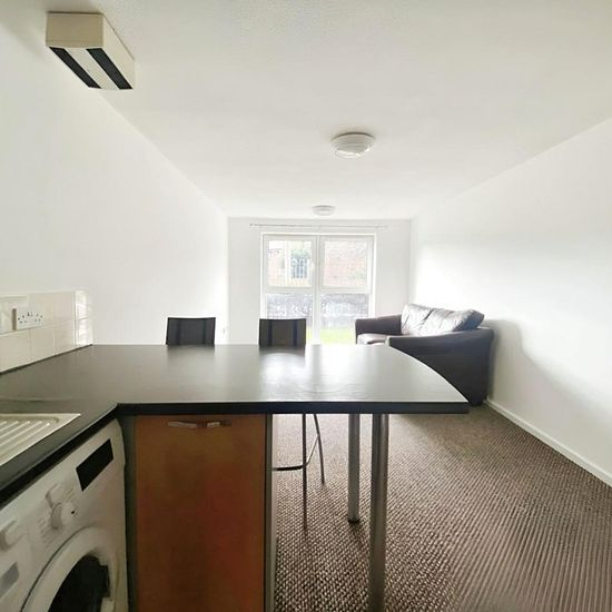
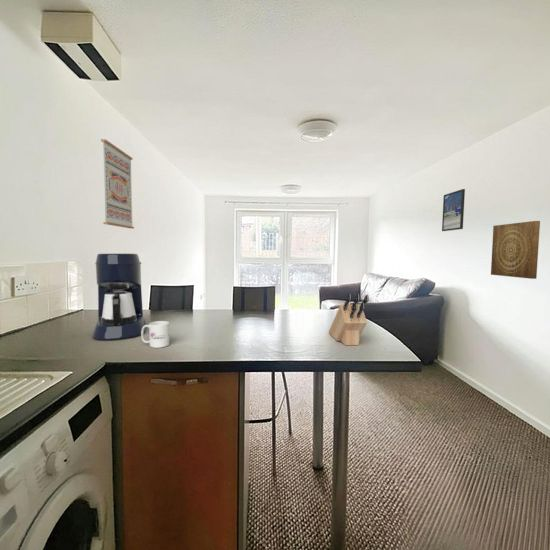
+ mug [140,320,170,349]
+ wall art [100,138,135,230]
+ coffee maker [91,252,147,341]
+ wall art [490,220,541,280]
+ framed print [441,188,466,232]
+ knife block [328,293,370,346]
